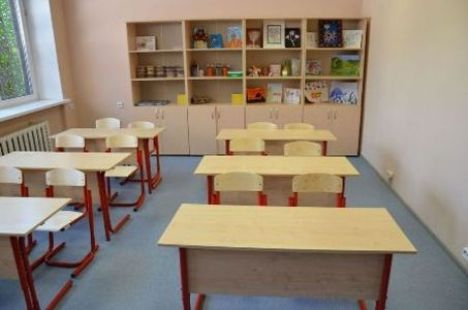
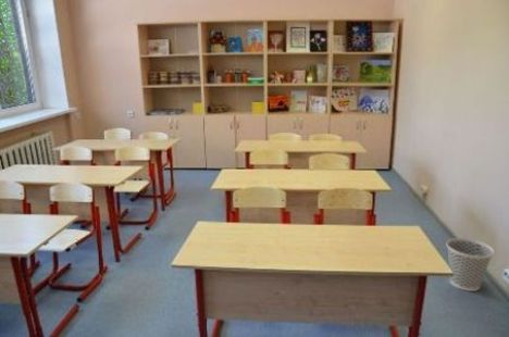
+ wastebasket [446,237,495,292]
